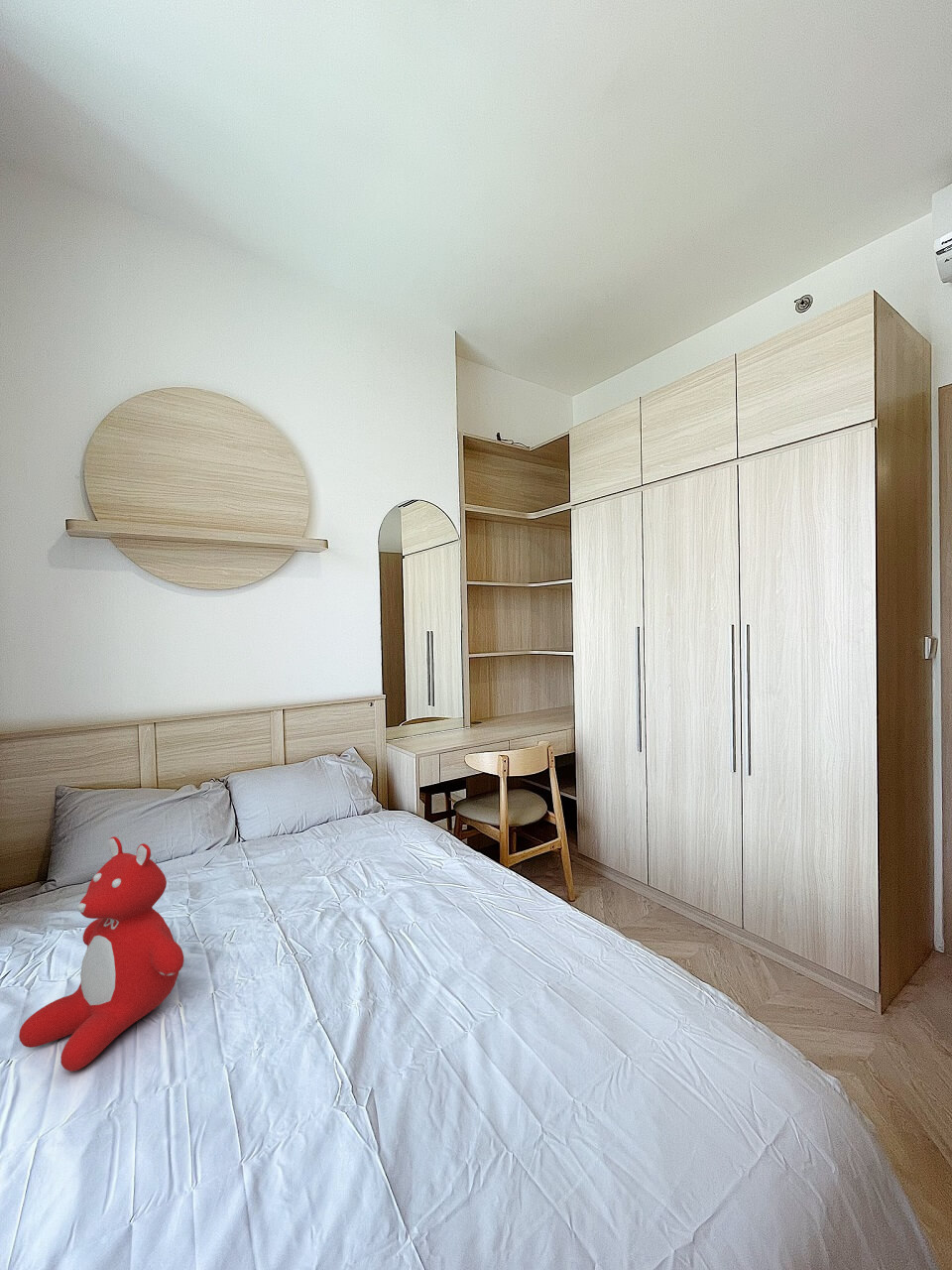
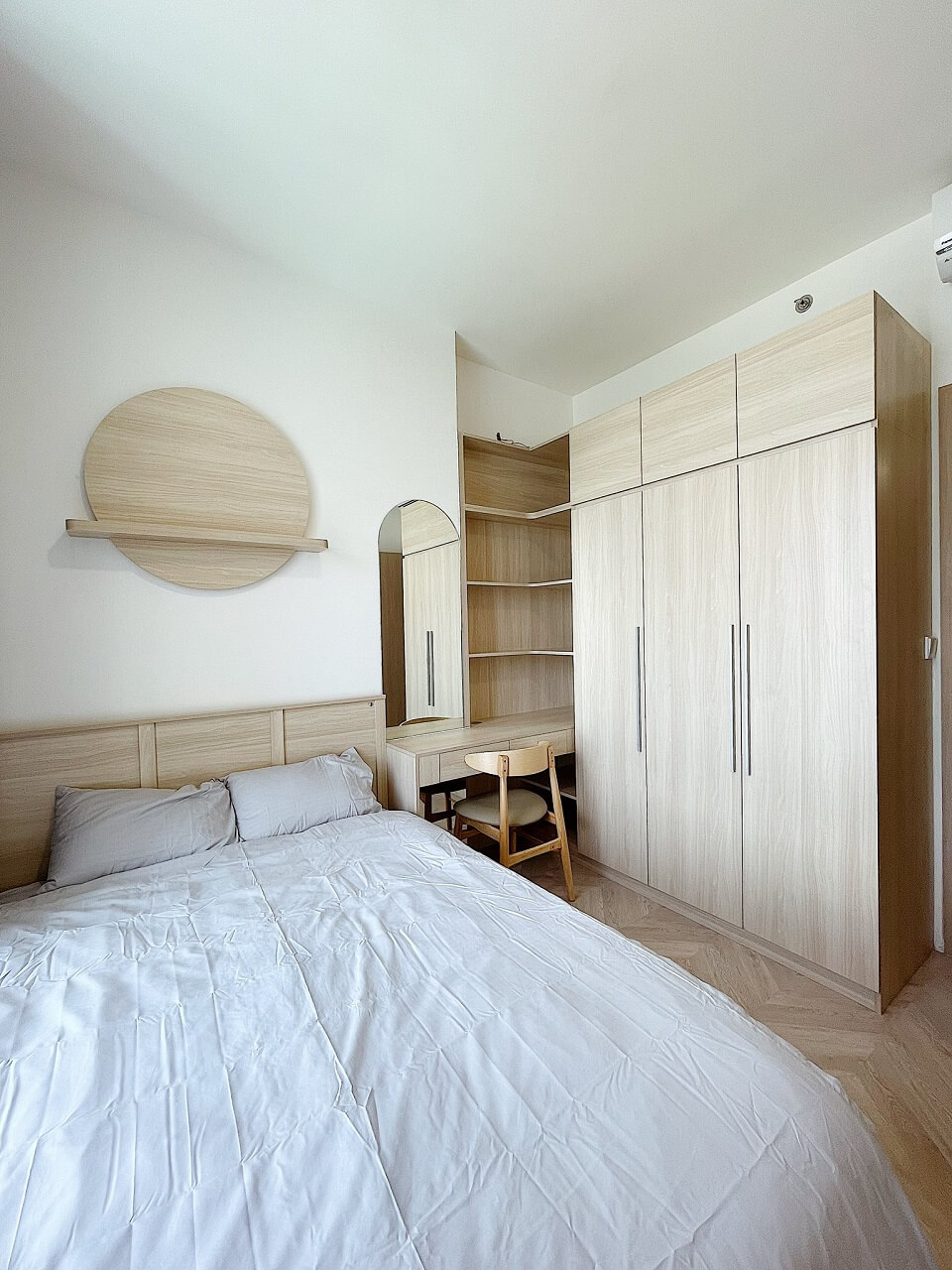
- teddy bear [18,835,184,1073]
